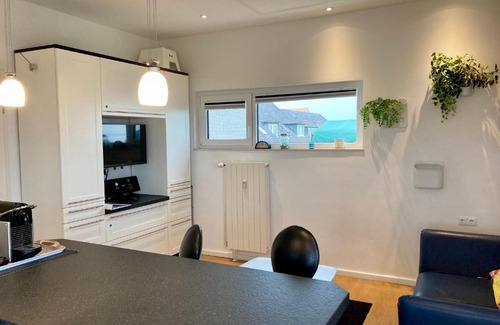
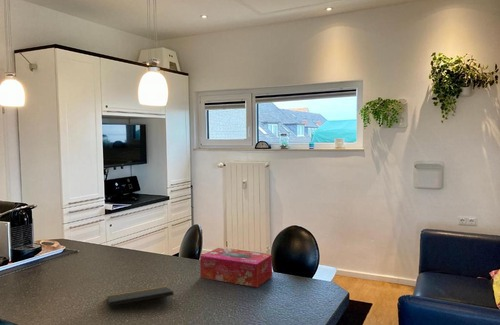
+ tissue box [199,247,273,288]
+ notepad [106,285,176,307]
